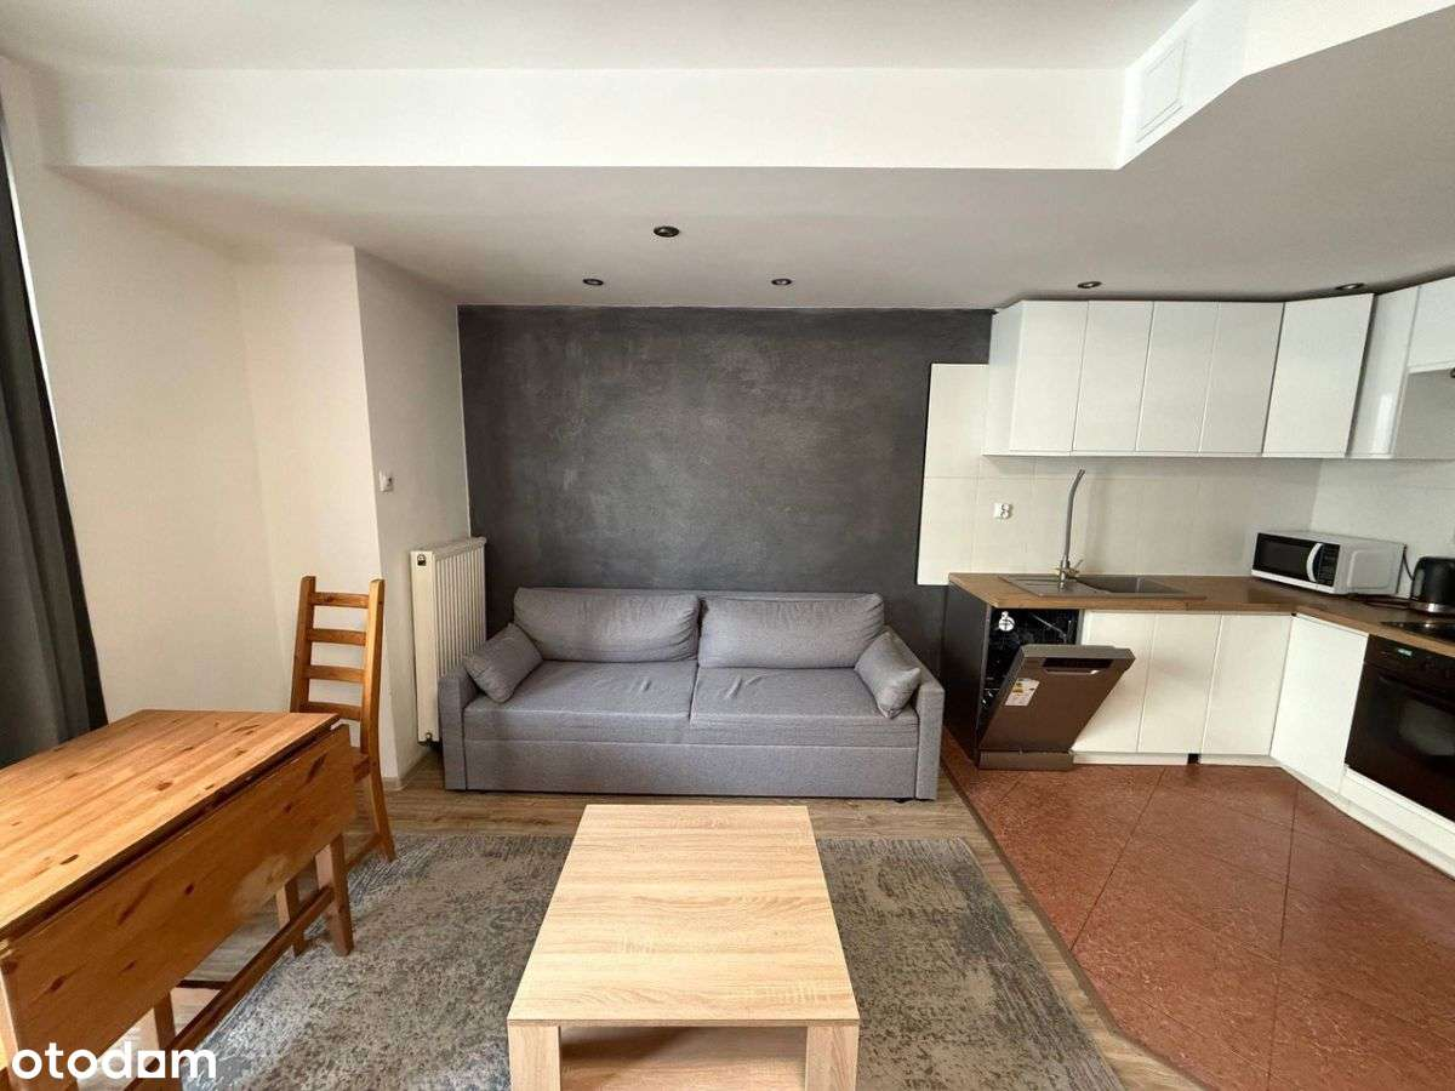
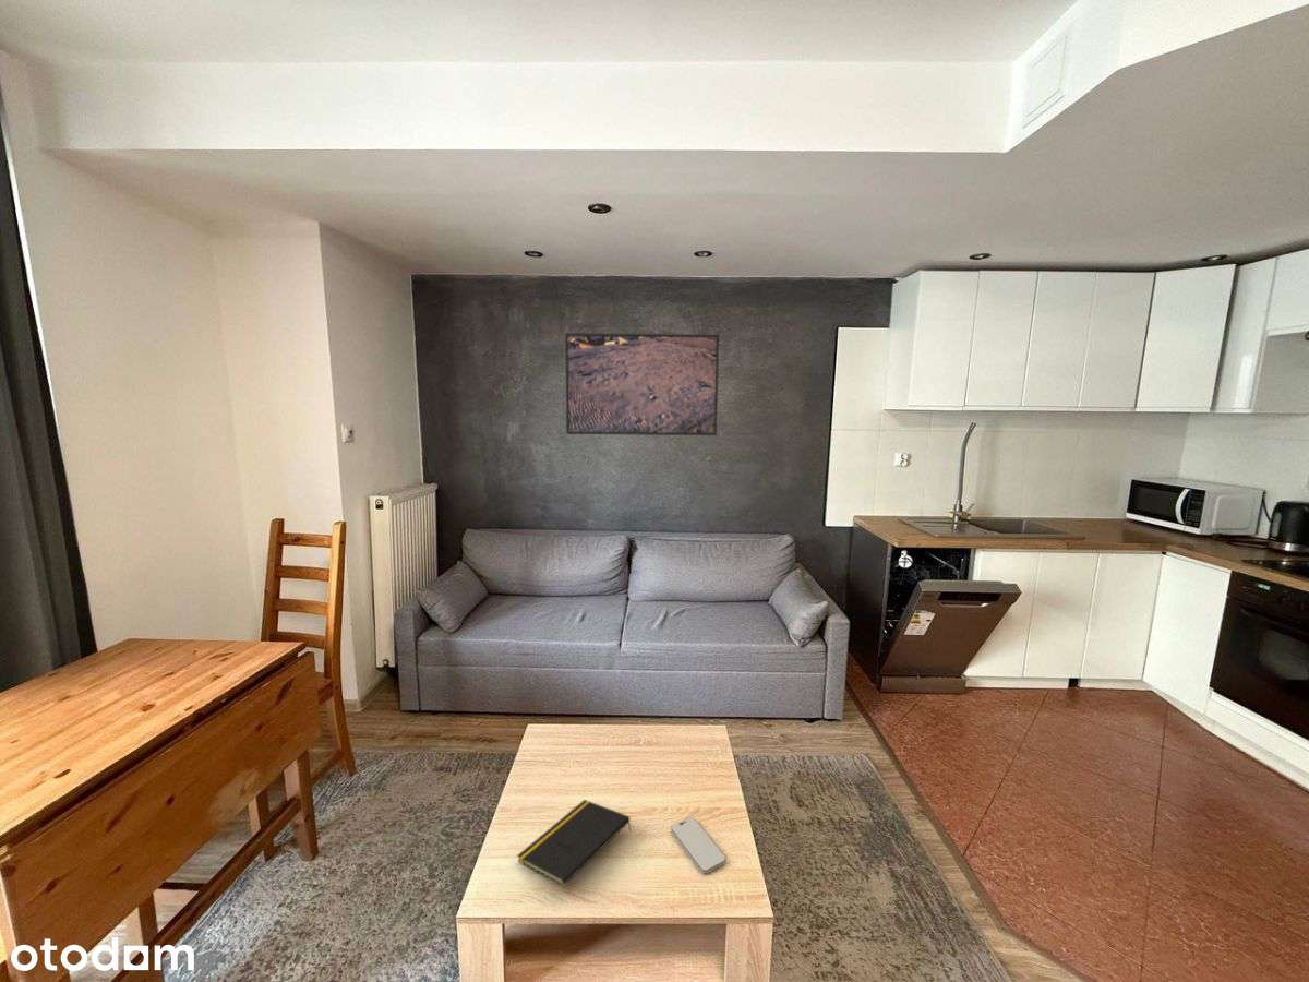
+ smartphone [670,816,726,875]
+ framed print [564,332,720,436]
+ notepad [516,799,632,887]
